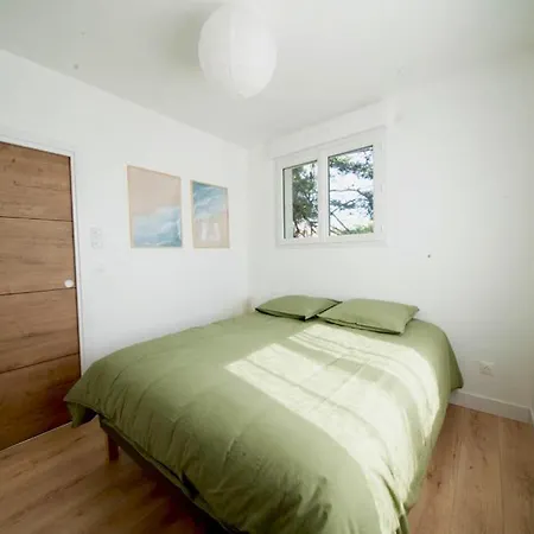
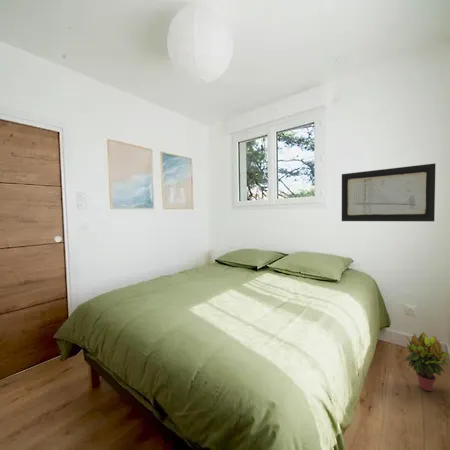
+ wall art [341,162,437,222]
+ potted plant [404,331,450,392]
